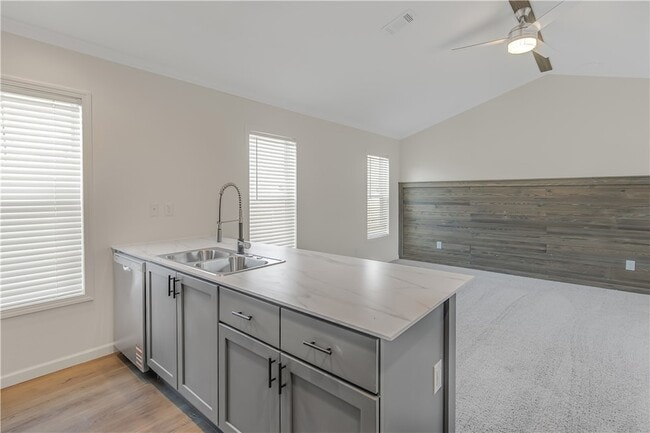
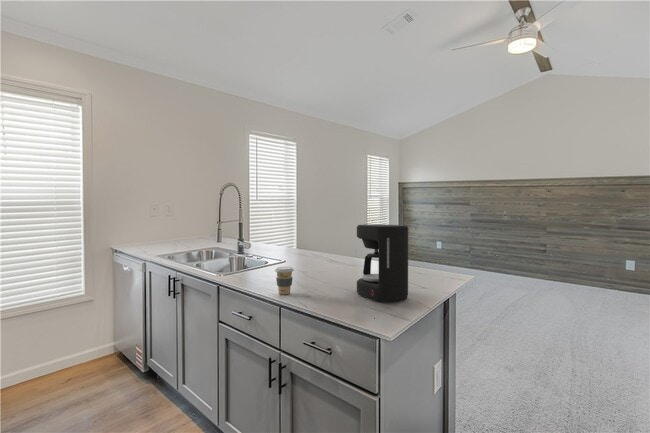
+ coffee maker [356,223,409,303]
+ coffee cup [274,266,295,295]
